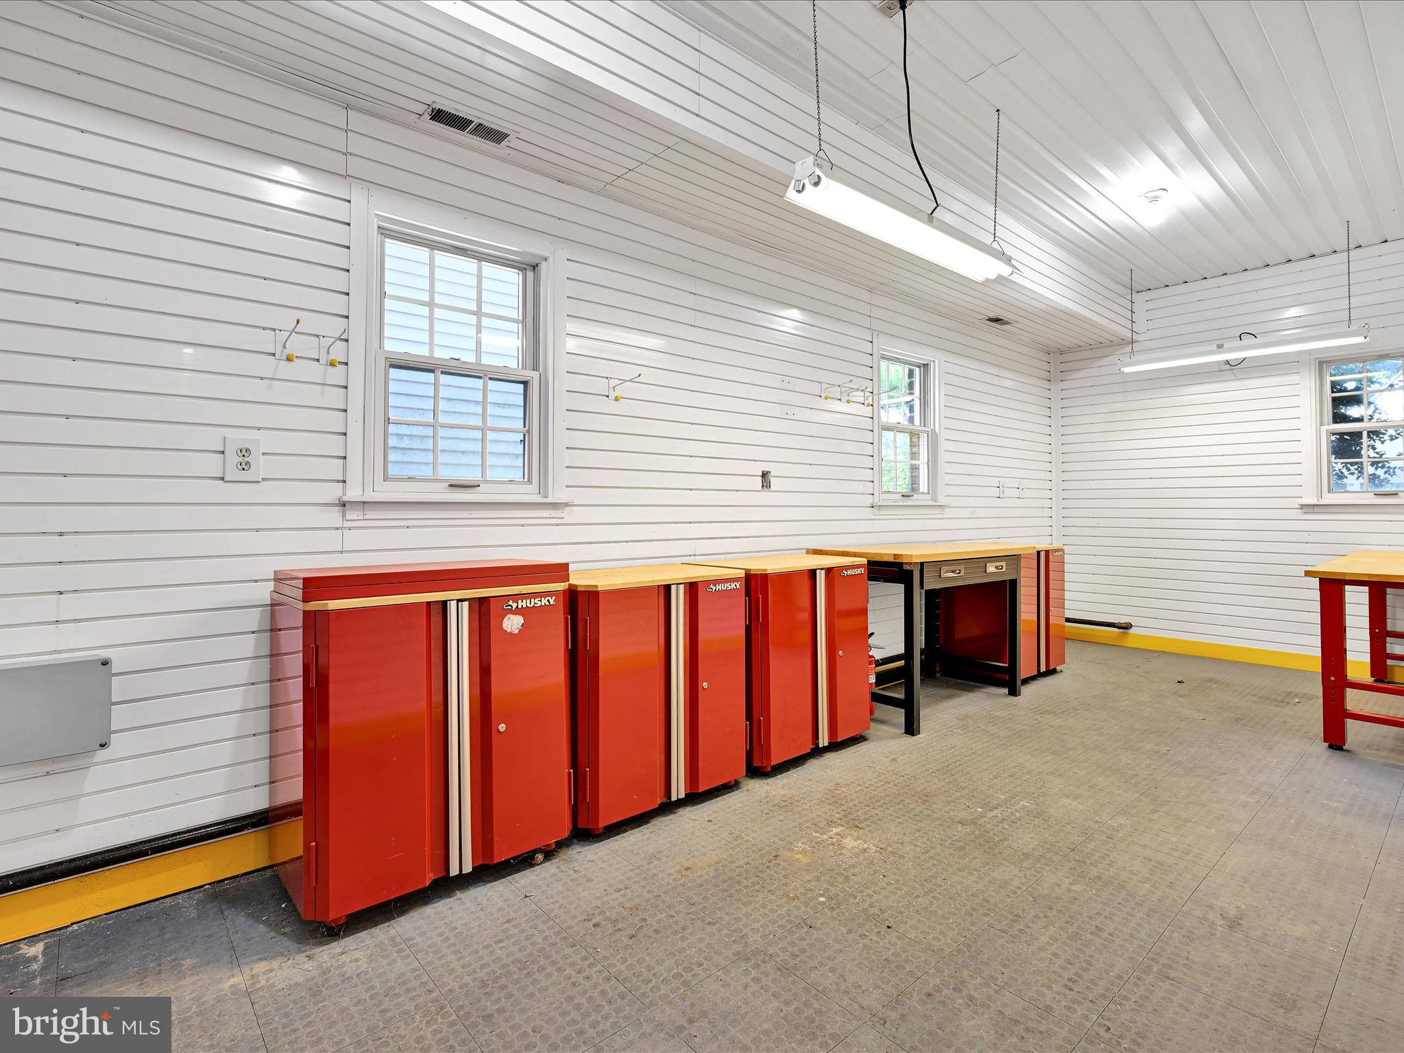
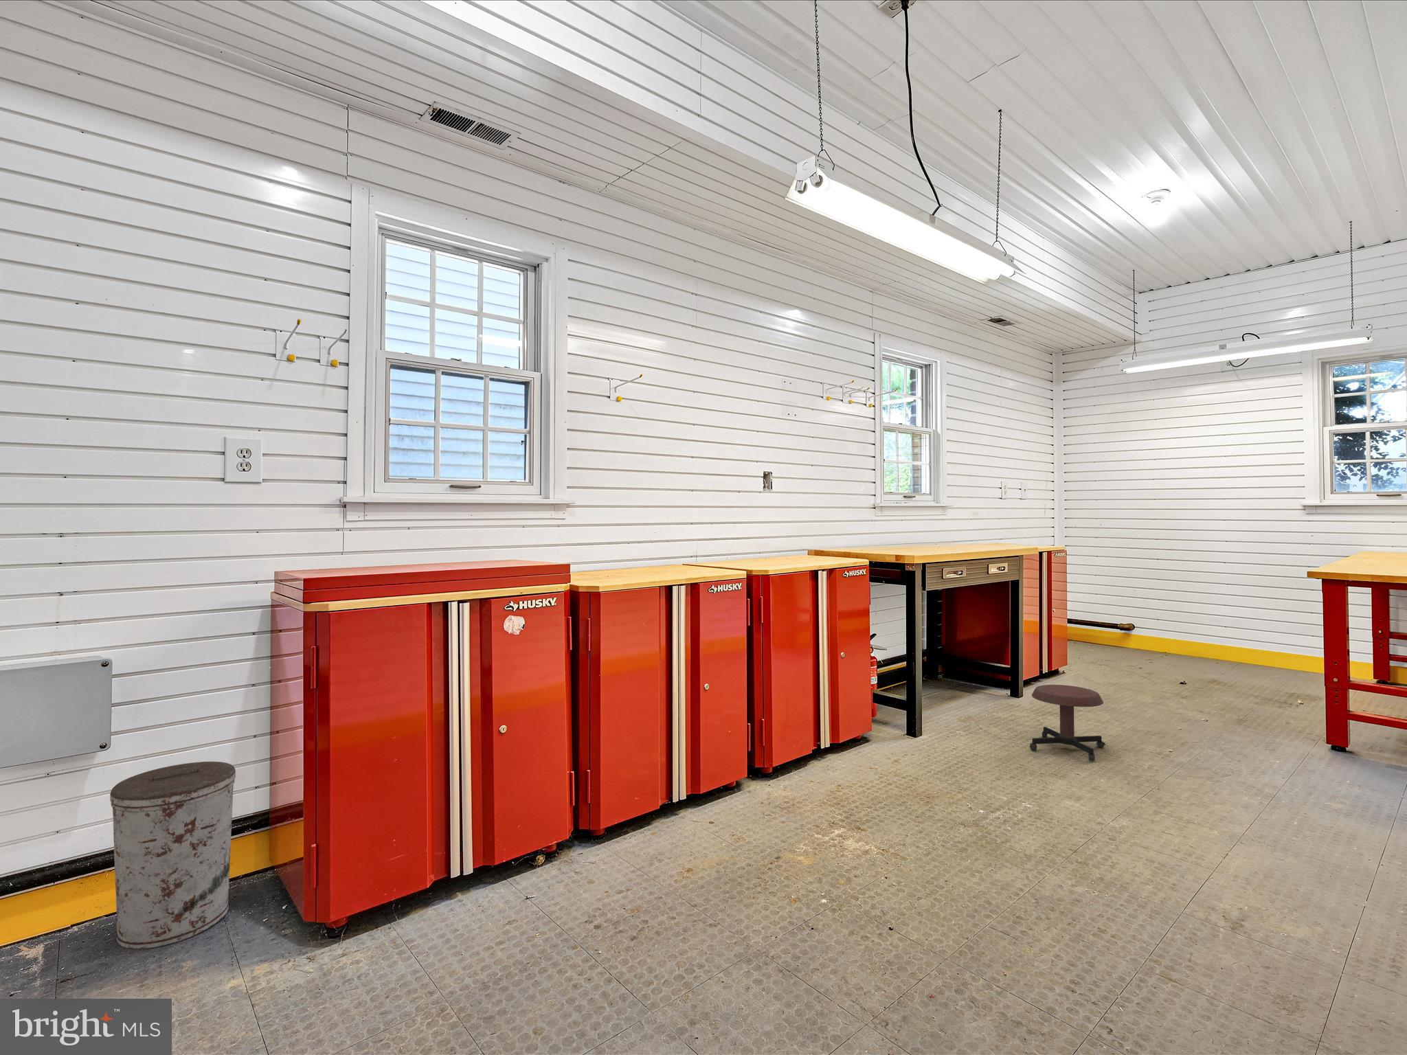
+ trash can [110,761,236,950]
+ stool [1029,684,1106,761]
